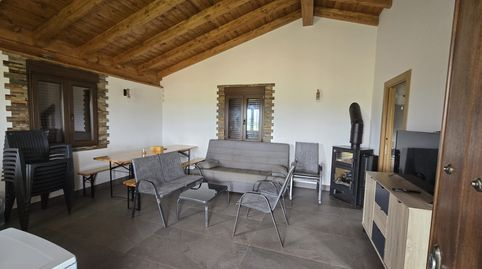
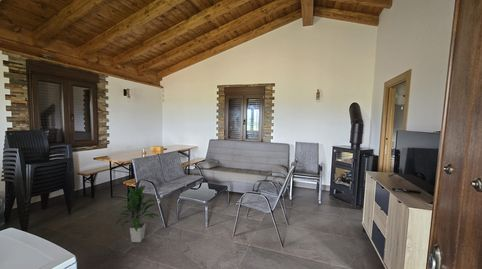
+ indoor plant [114,184,159,243]
